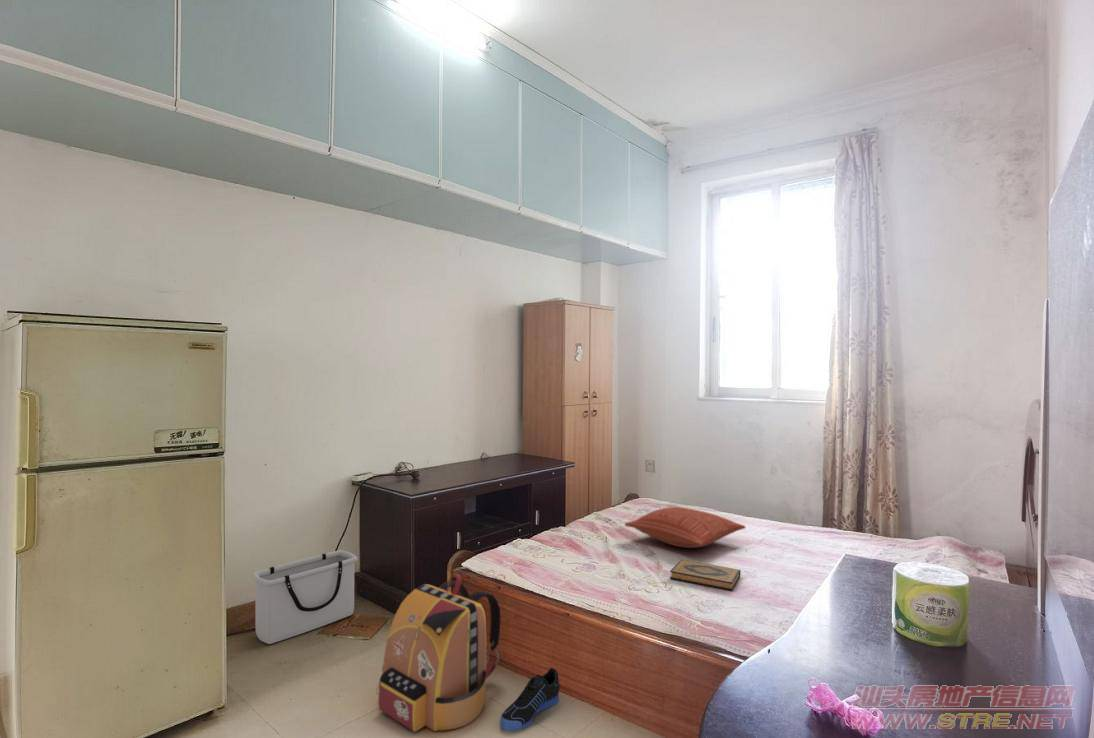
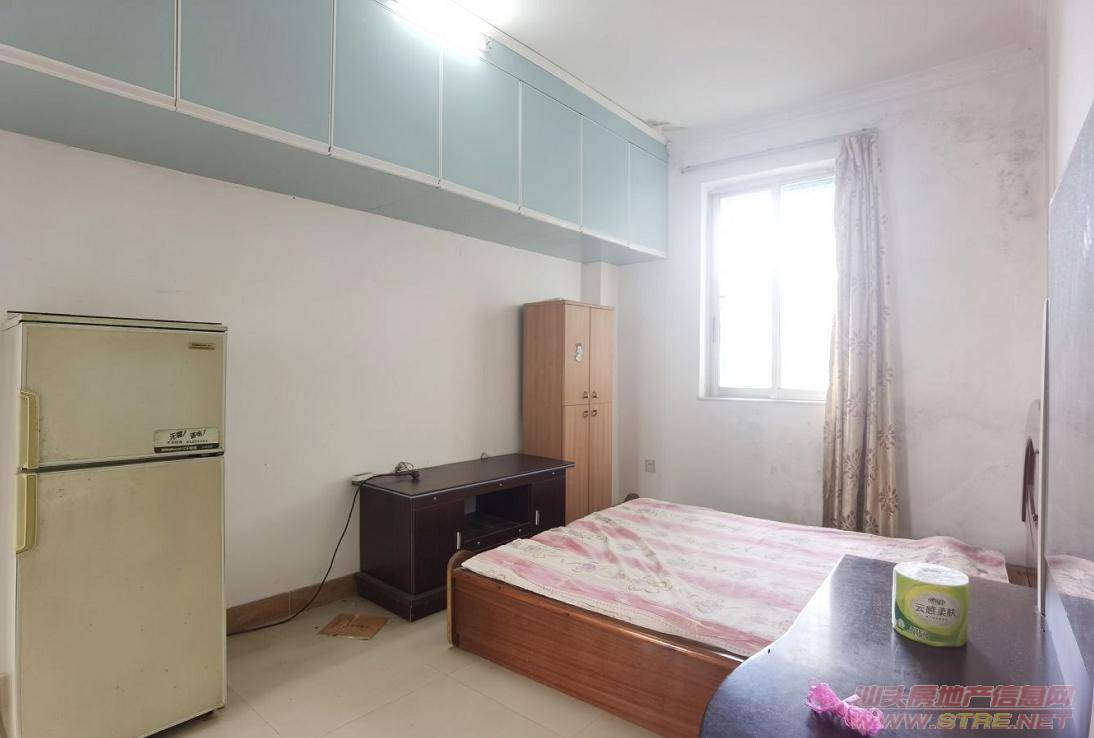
- sneaker [499,667,560,732]
- backpack [375,572,501,733]
- storage bin [251,549,358,645]
- pillow [624,506,747,549]
- hardback book [669,559,742,592]
